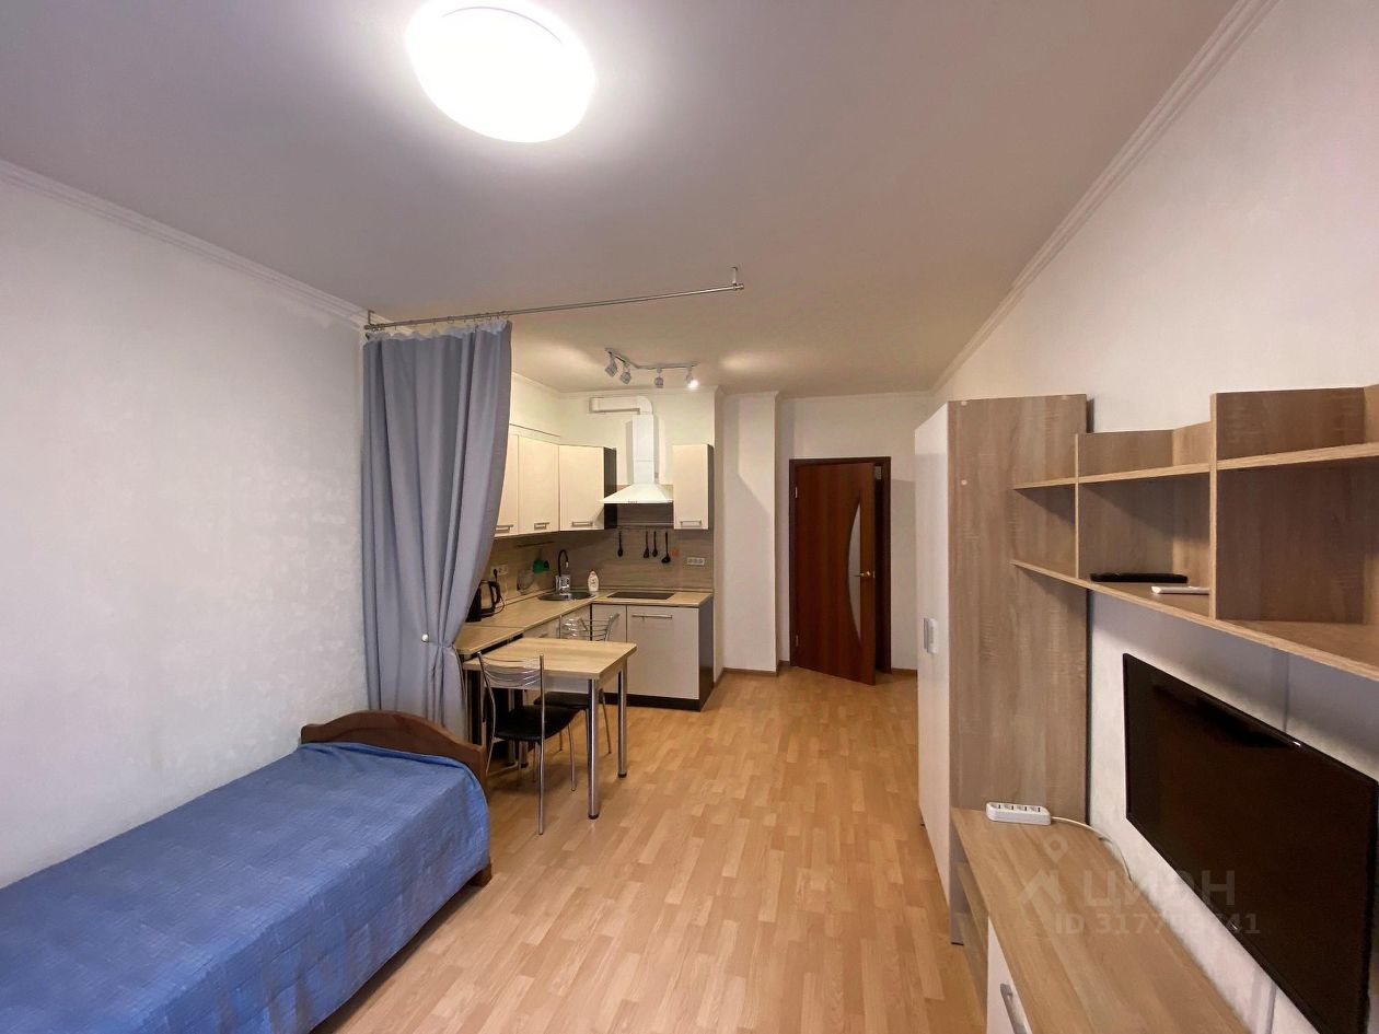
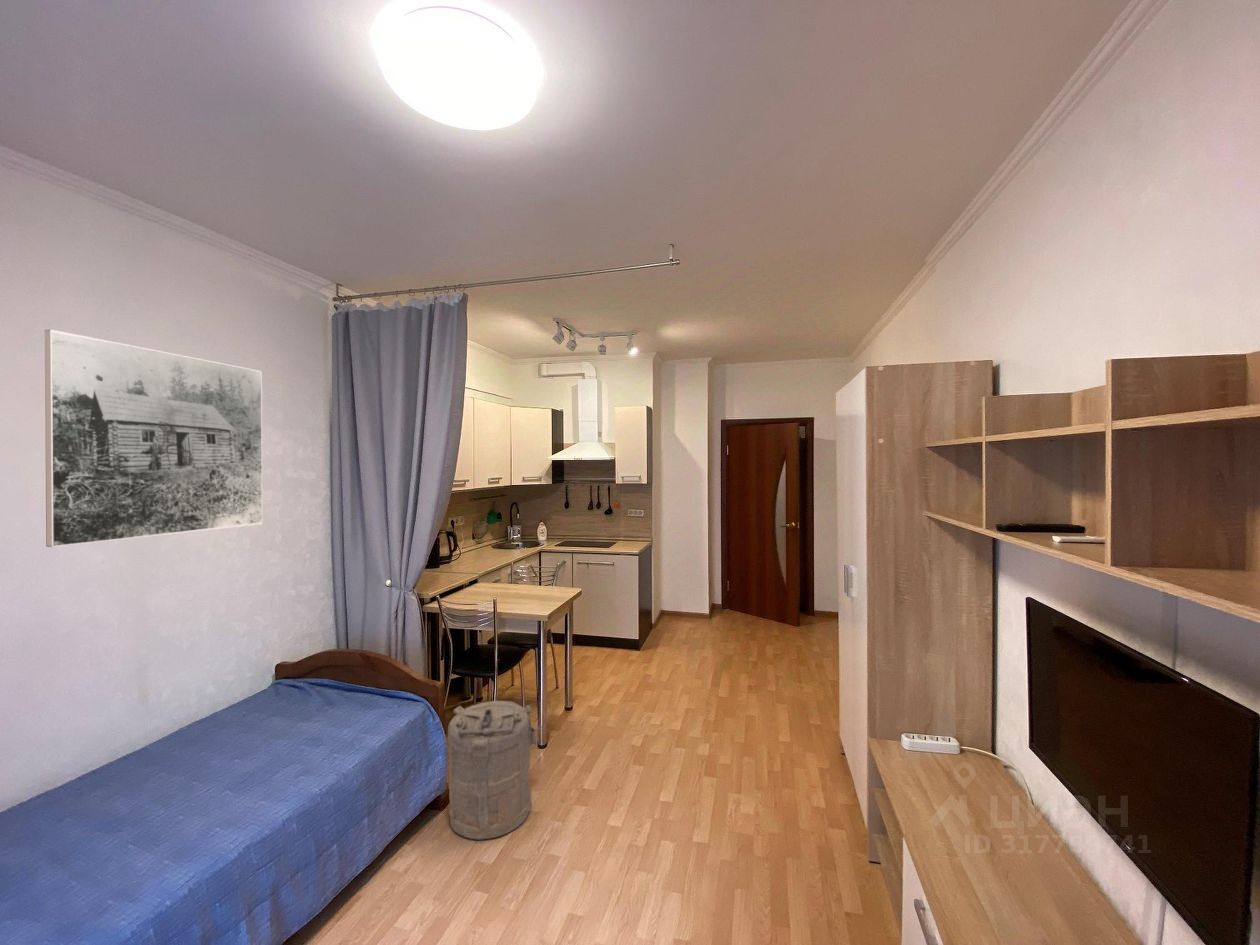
+ laundry hamper [447,700,544,840]
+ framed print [44,328,264,548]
